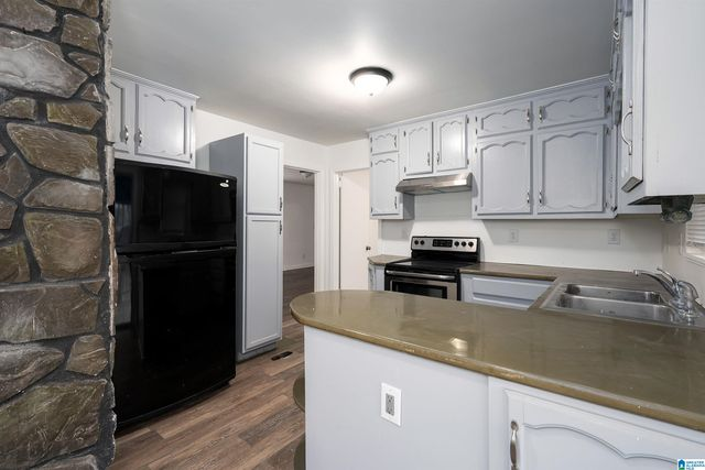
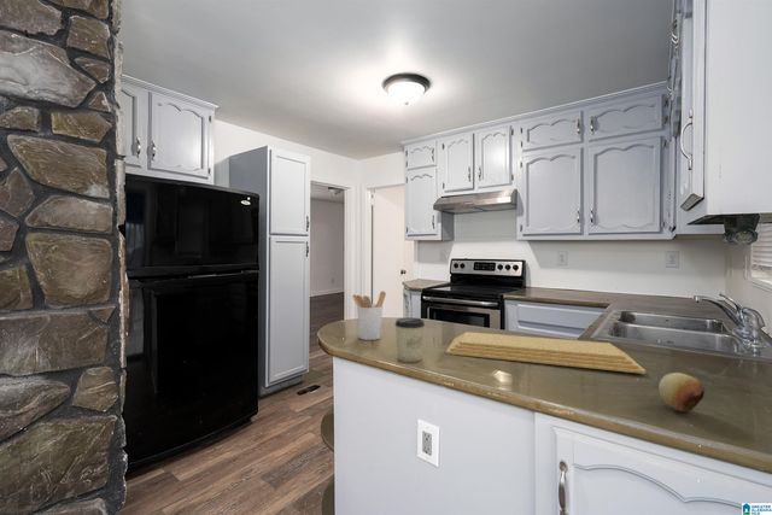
+ cup [393,316,426,363]
+ fruit [657,371,706,414]
+ utensil holder [351,289,387,341]
+ cutting board [445,330,647,375]
